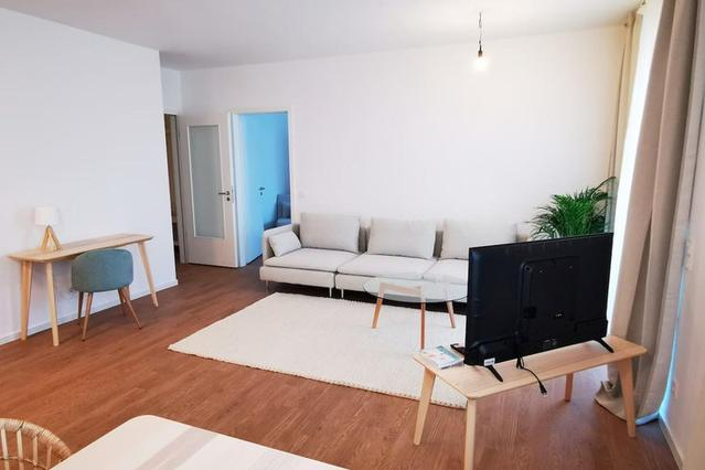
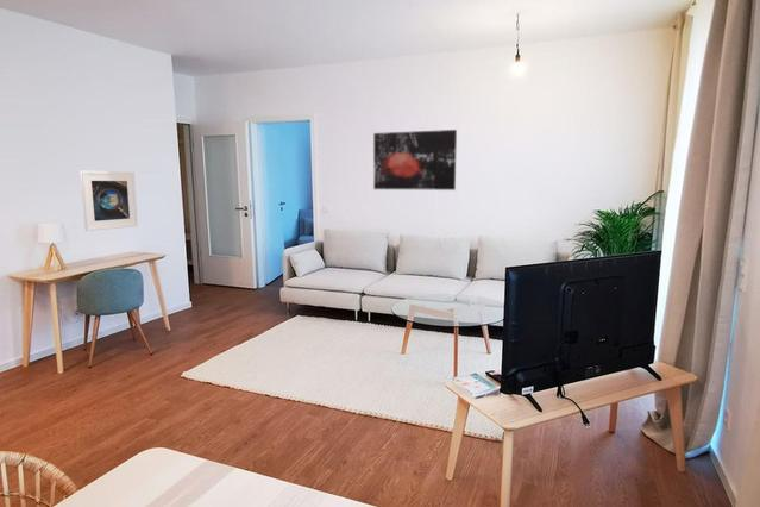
+ wall art [372,129,458,192]
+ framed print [80,170,139,232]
